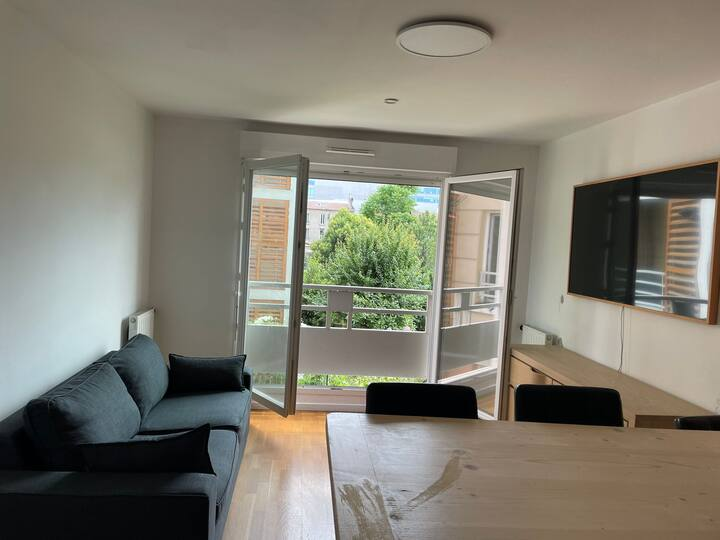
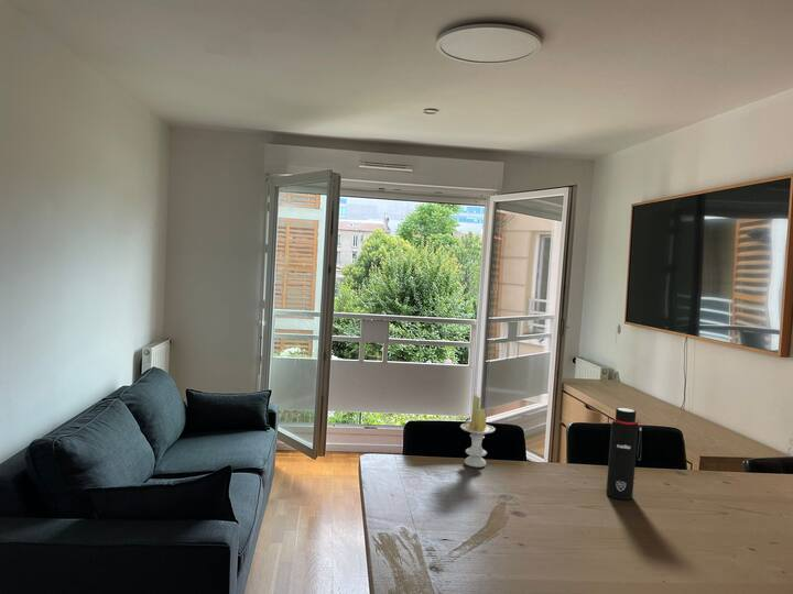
+ water bottle [605,407,643,501]
+ candle [459,394,497,469]
